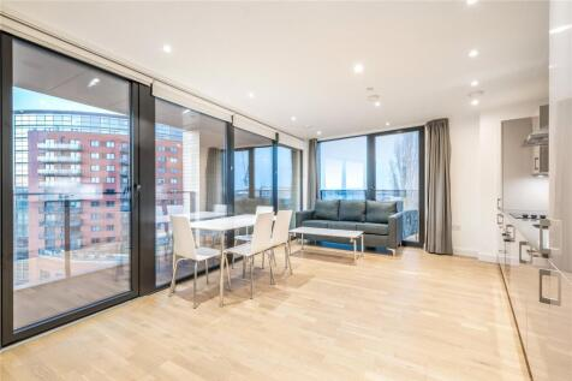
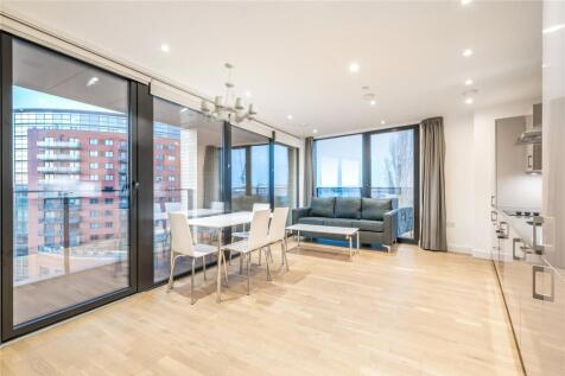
+ chandelier [199,62,259,129]
